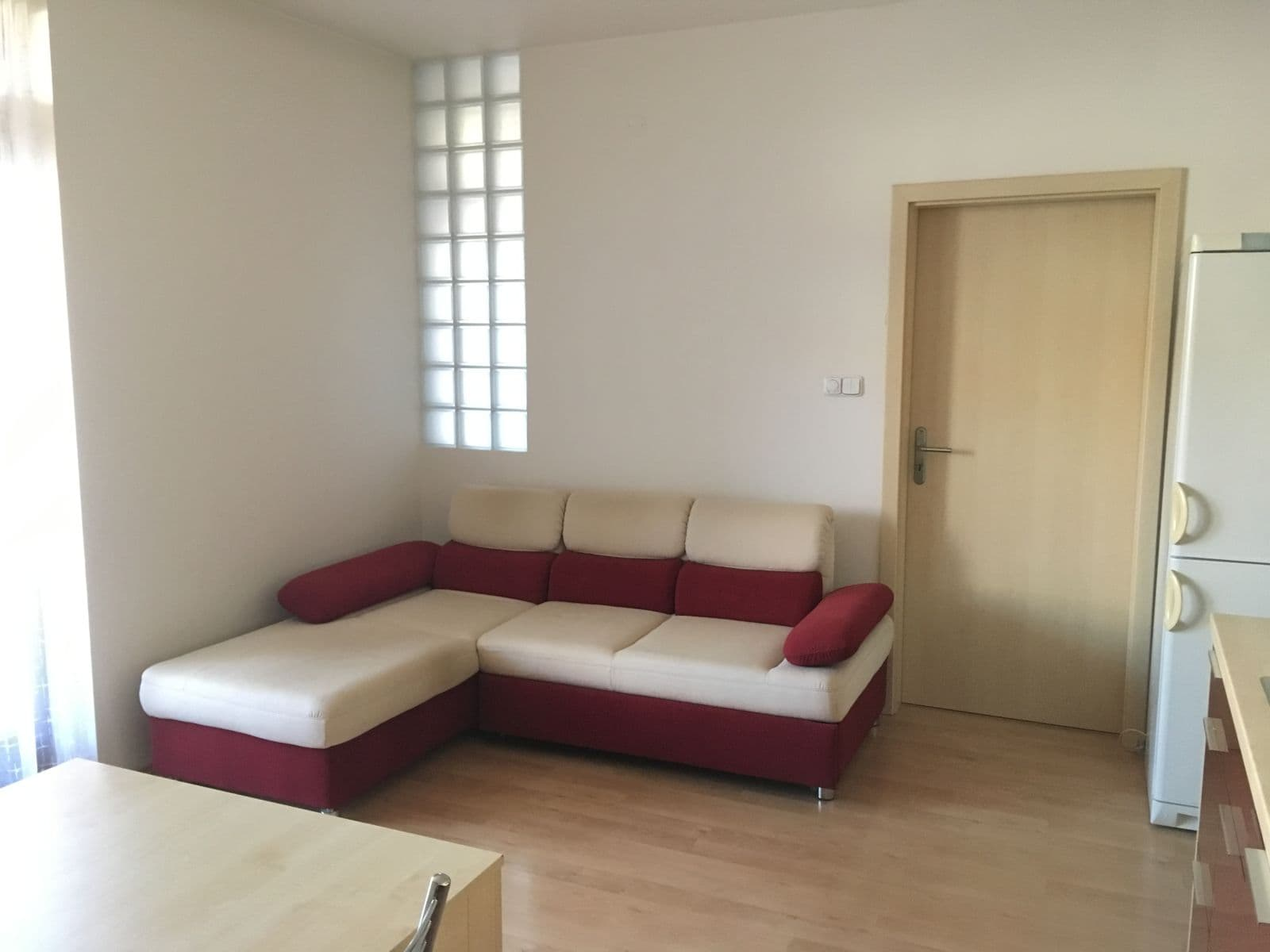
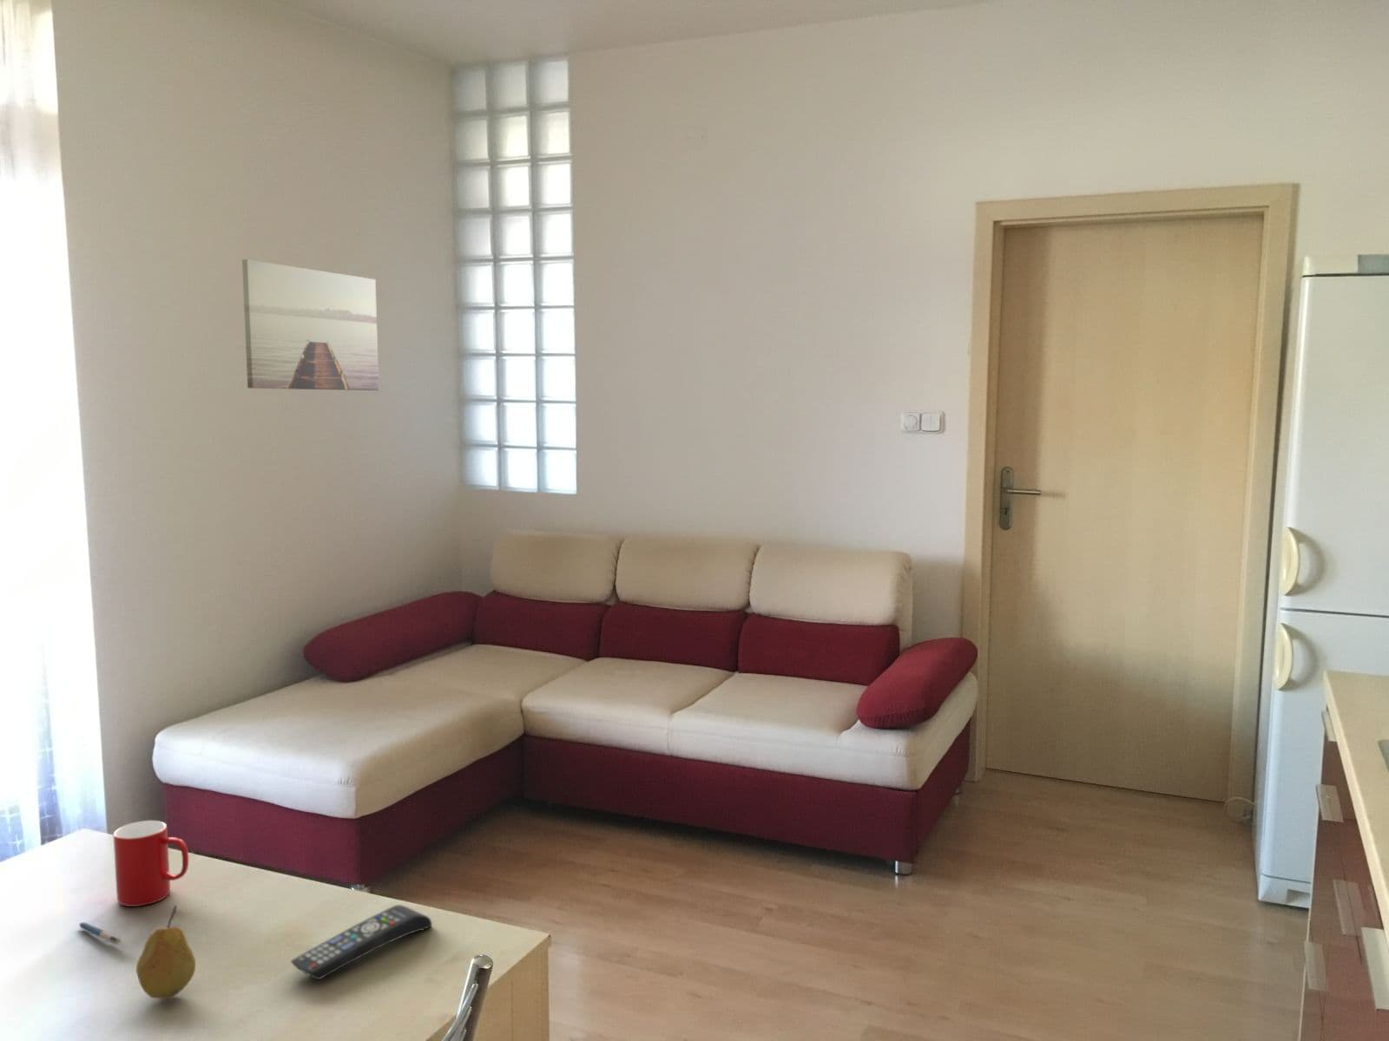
+ wall art [242,258,380,391]
+ cup [113,820,189,908]
+ remote control [290,904,433,980]
+ pen [78,922,122,946]
+ fruit [136,904,196,999]
